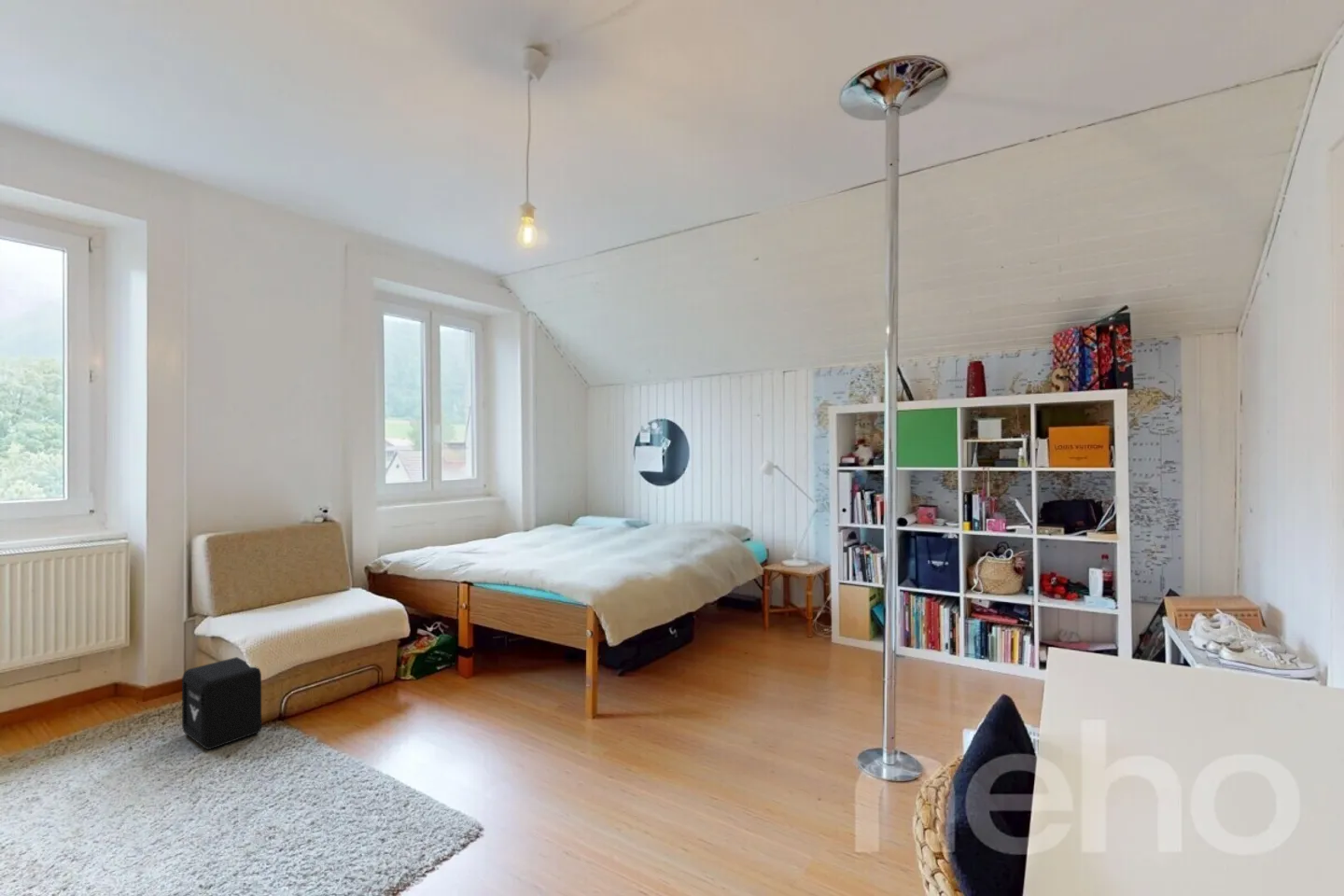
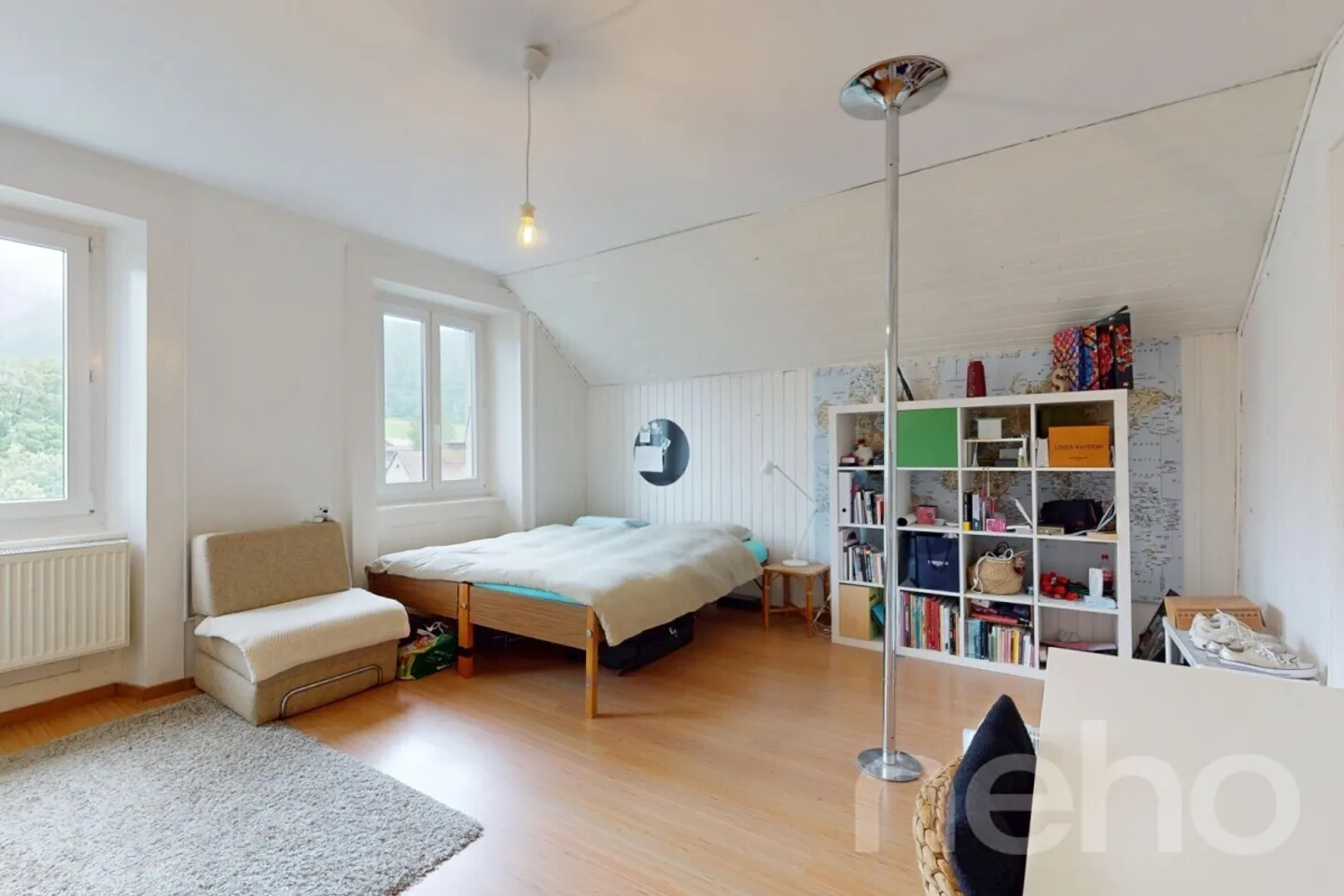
- air purifier [181,656,262,750]
